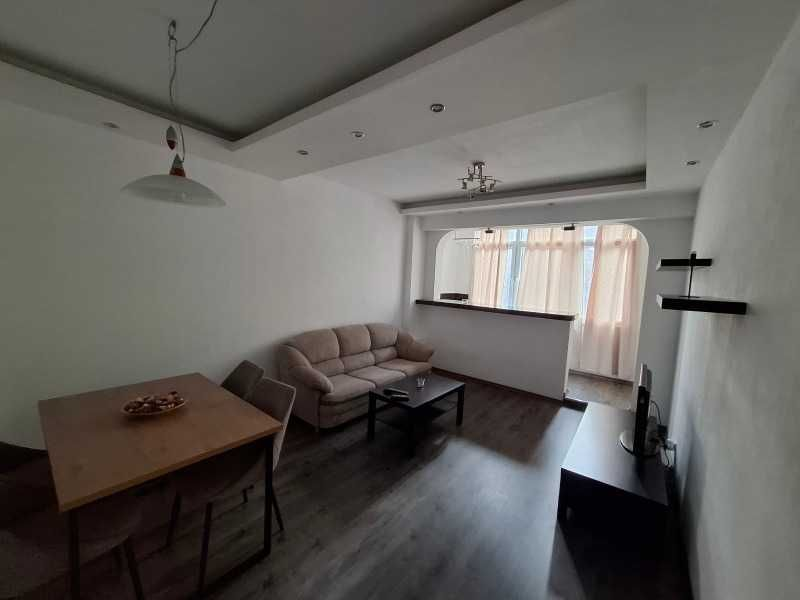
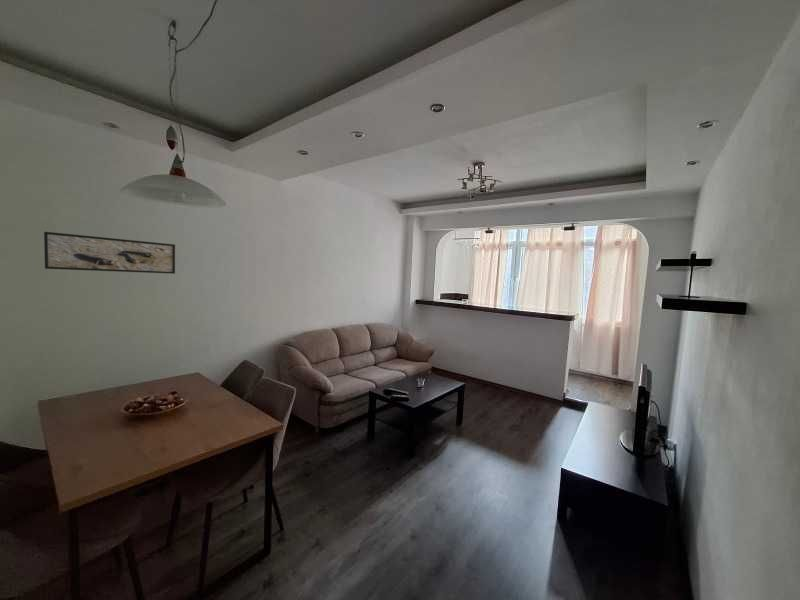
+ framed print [43,231,176,275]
